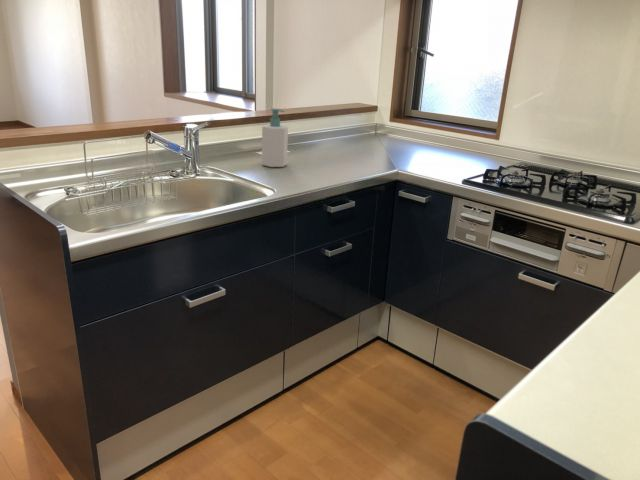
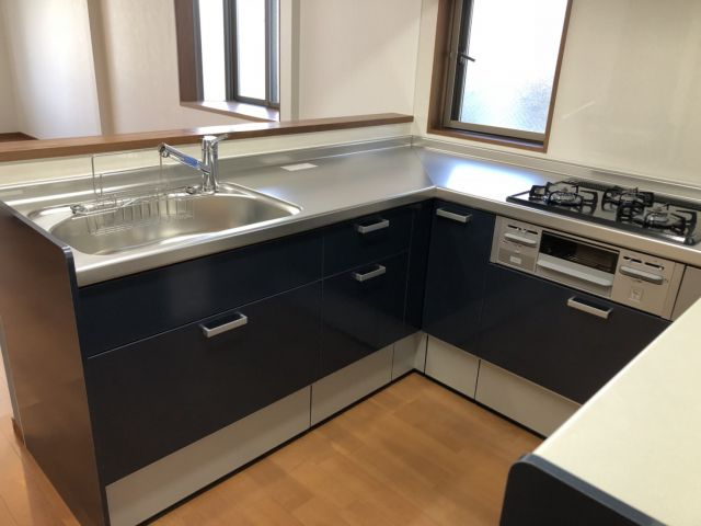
- soap bottle [261,108,289,168]
